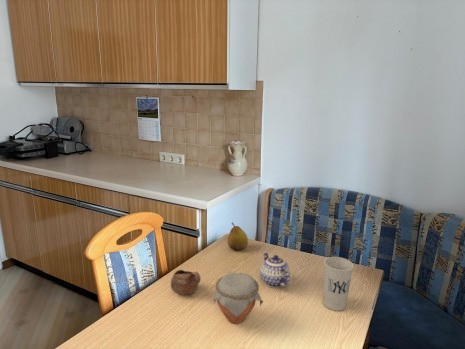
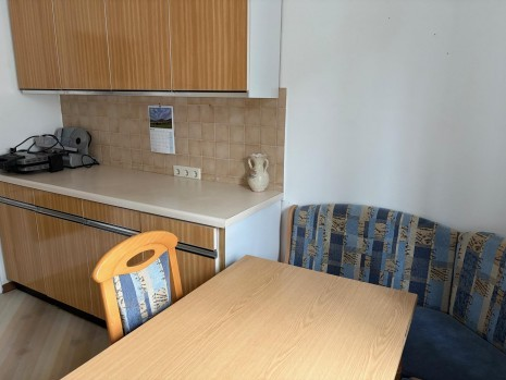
- teapot [259,251,291,289]
- cup [322,256,354,312]
- jar [212,272,264,325]
- fruit [227,222,249,251]
- cup [170,269,201,296]
